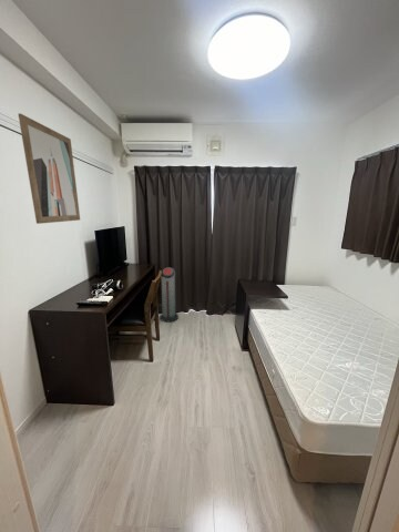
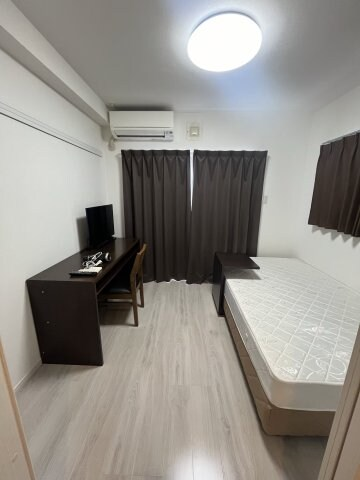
- wall art [17,112,81,225]
- air purifier [158,266,180,324]
